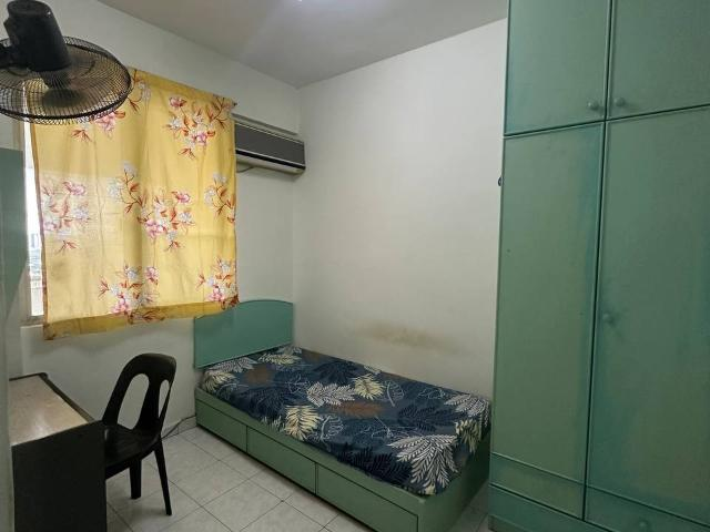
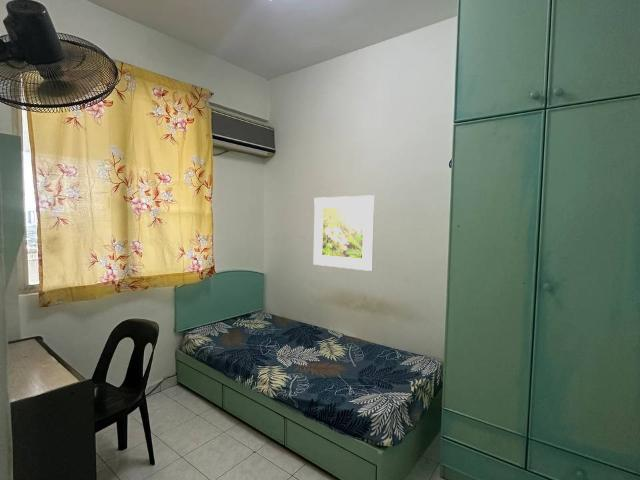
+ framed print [313,194,376,272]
